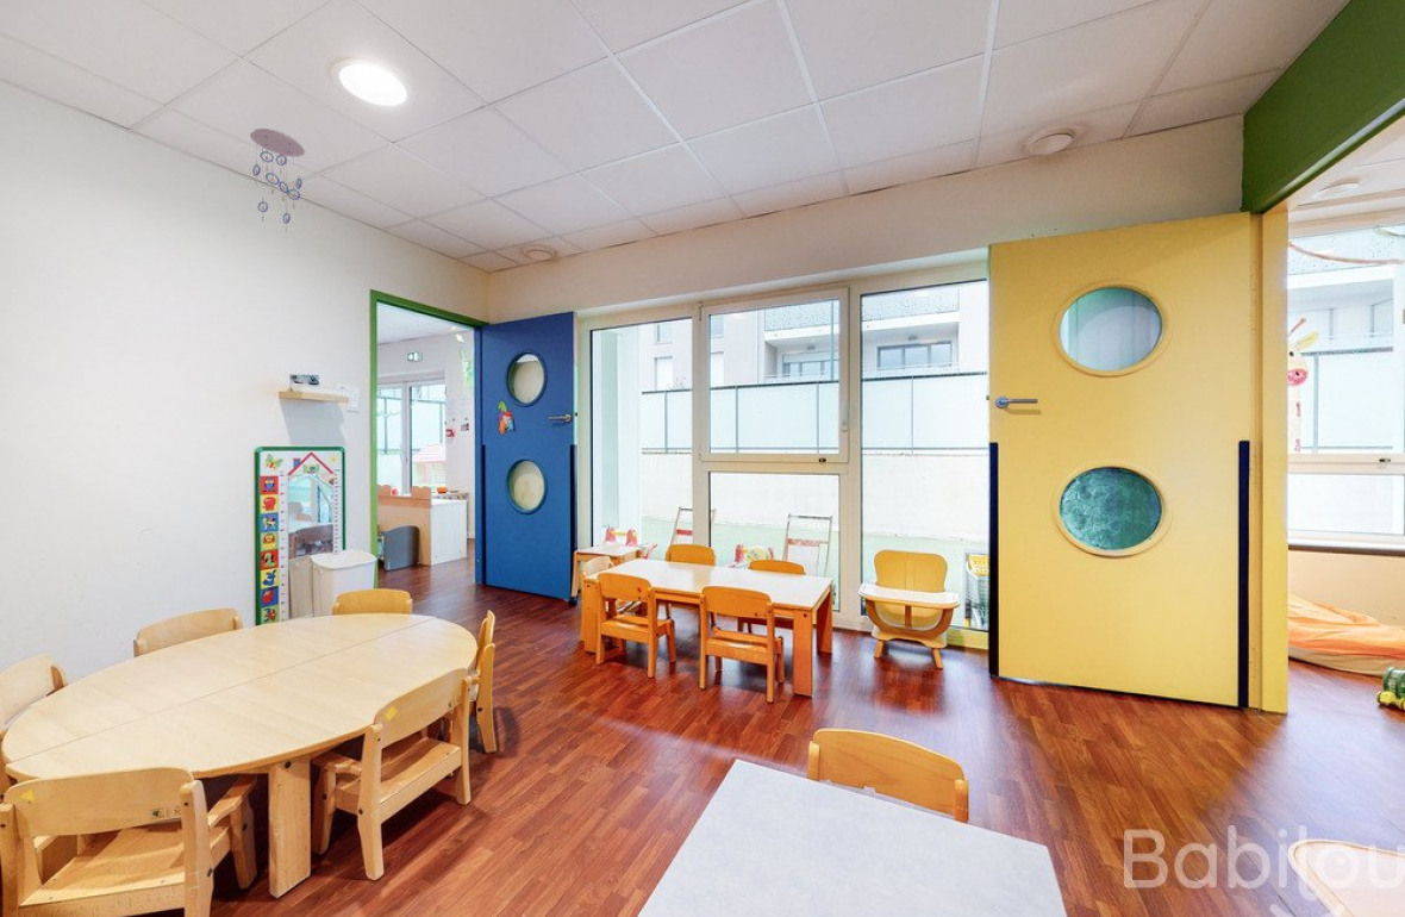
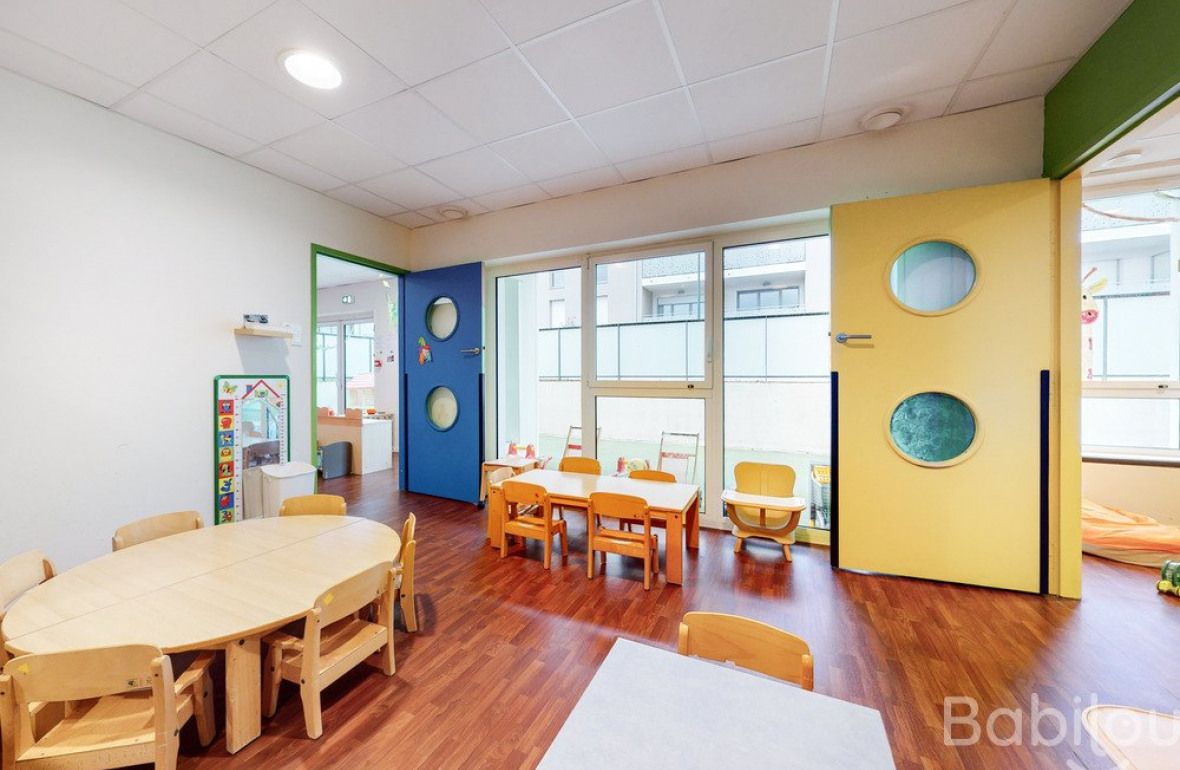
- ceiling mobile [249,127,306,235]
